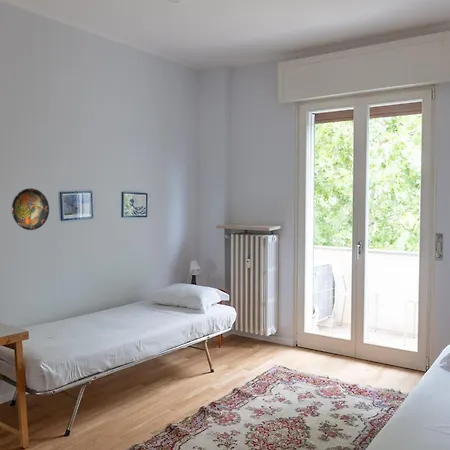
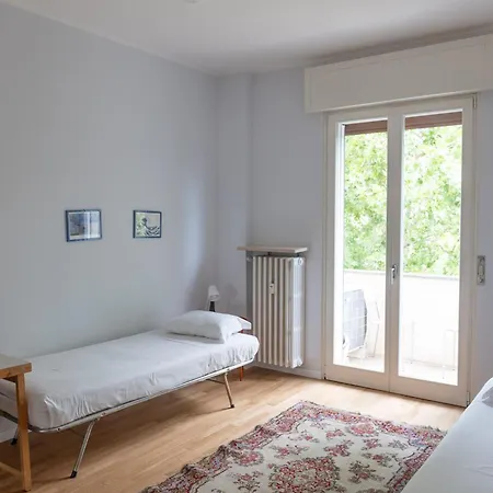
- decorative plate [11,187,50,231]
